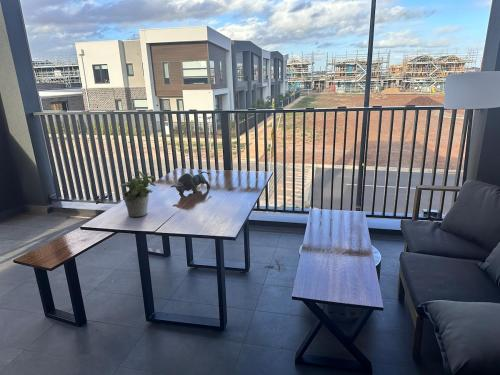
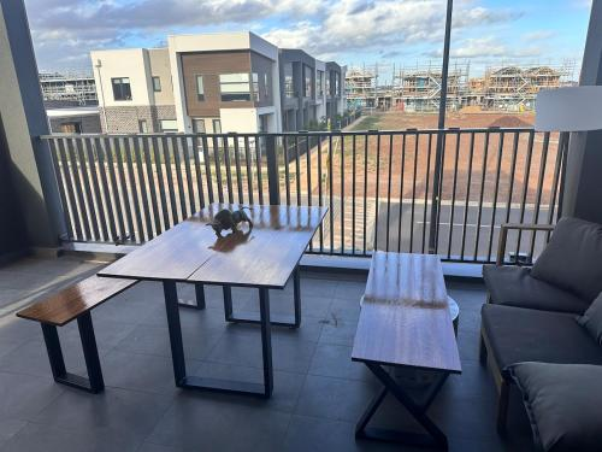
- potted plant [119,169,157,218]
